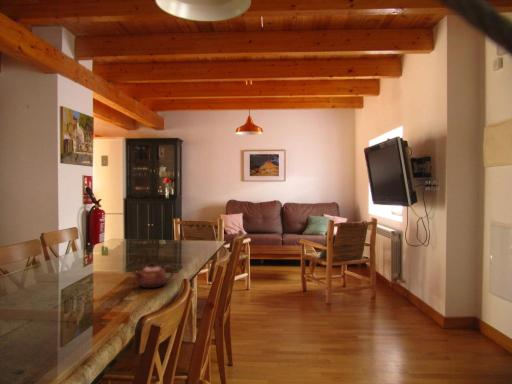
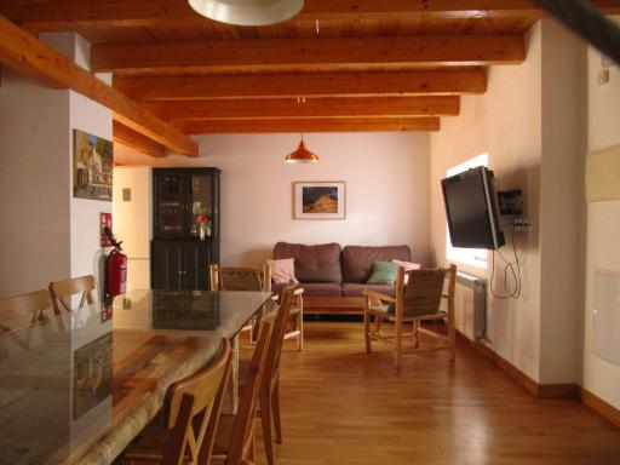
- teapot [131,261,175,290]
